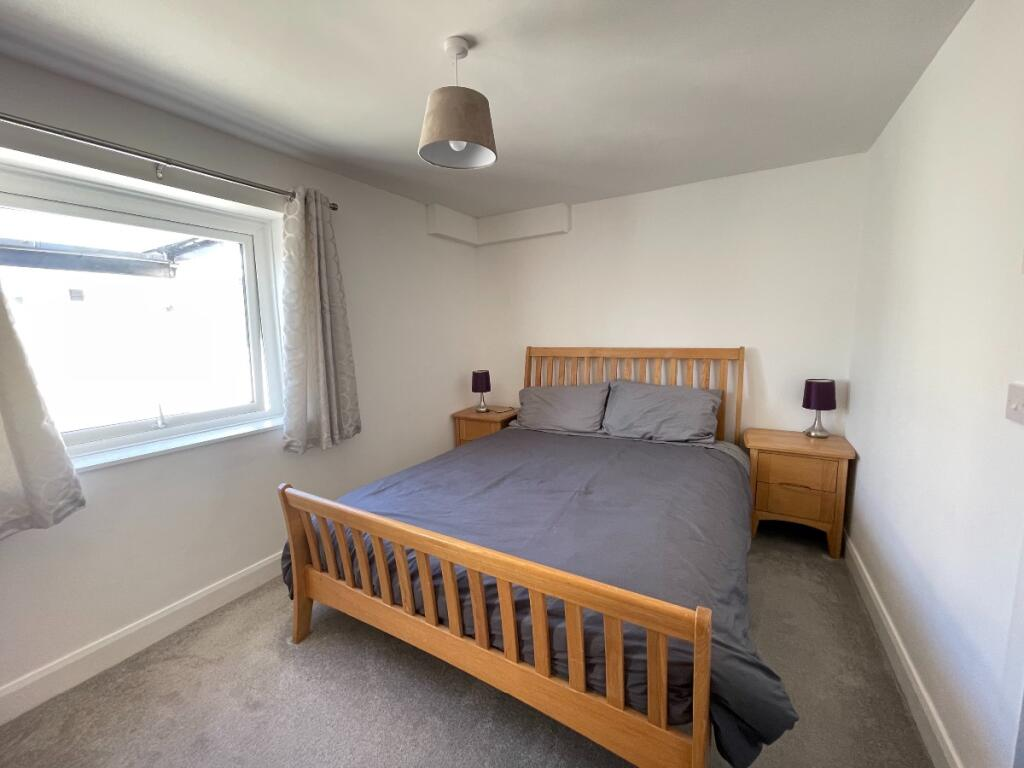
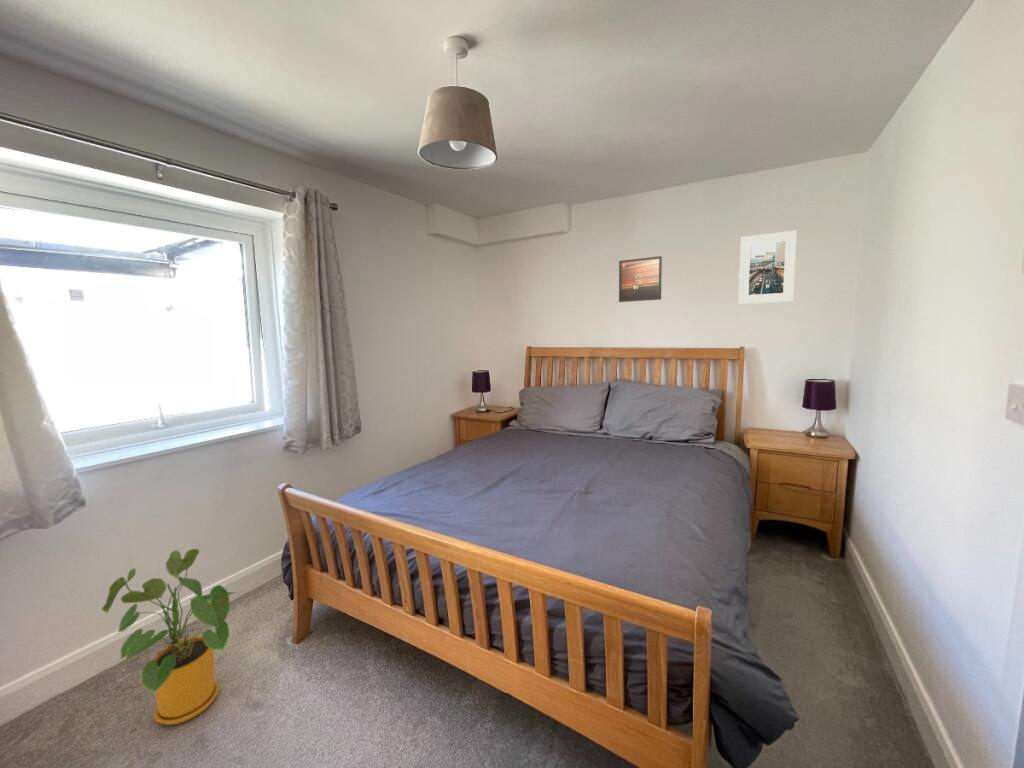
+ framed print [738,229,798,305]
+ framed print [618,255,663,303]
+ house plant [101,548,238,726]
